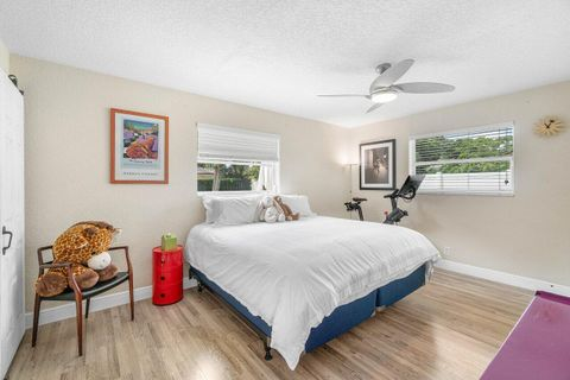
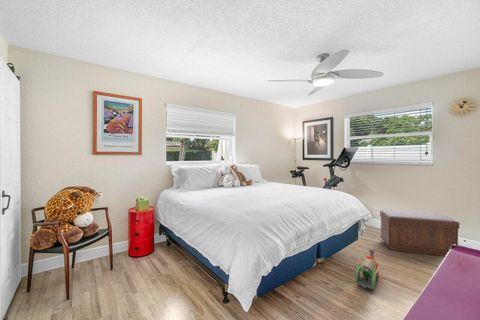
+ bench [379,209,460,257]
+ toy train [354,247,380,291]
